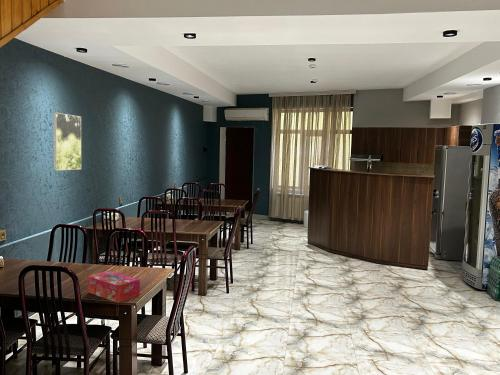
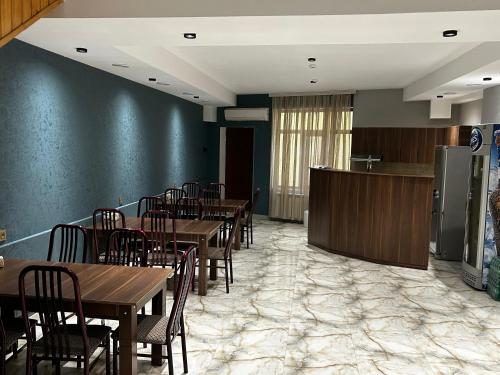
- tissue box [87,270,141,304]
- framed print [52,111,82,171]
